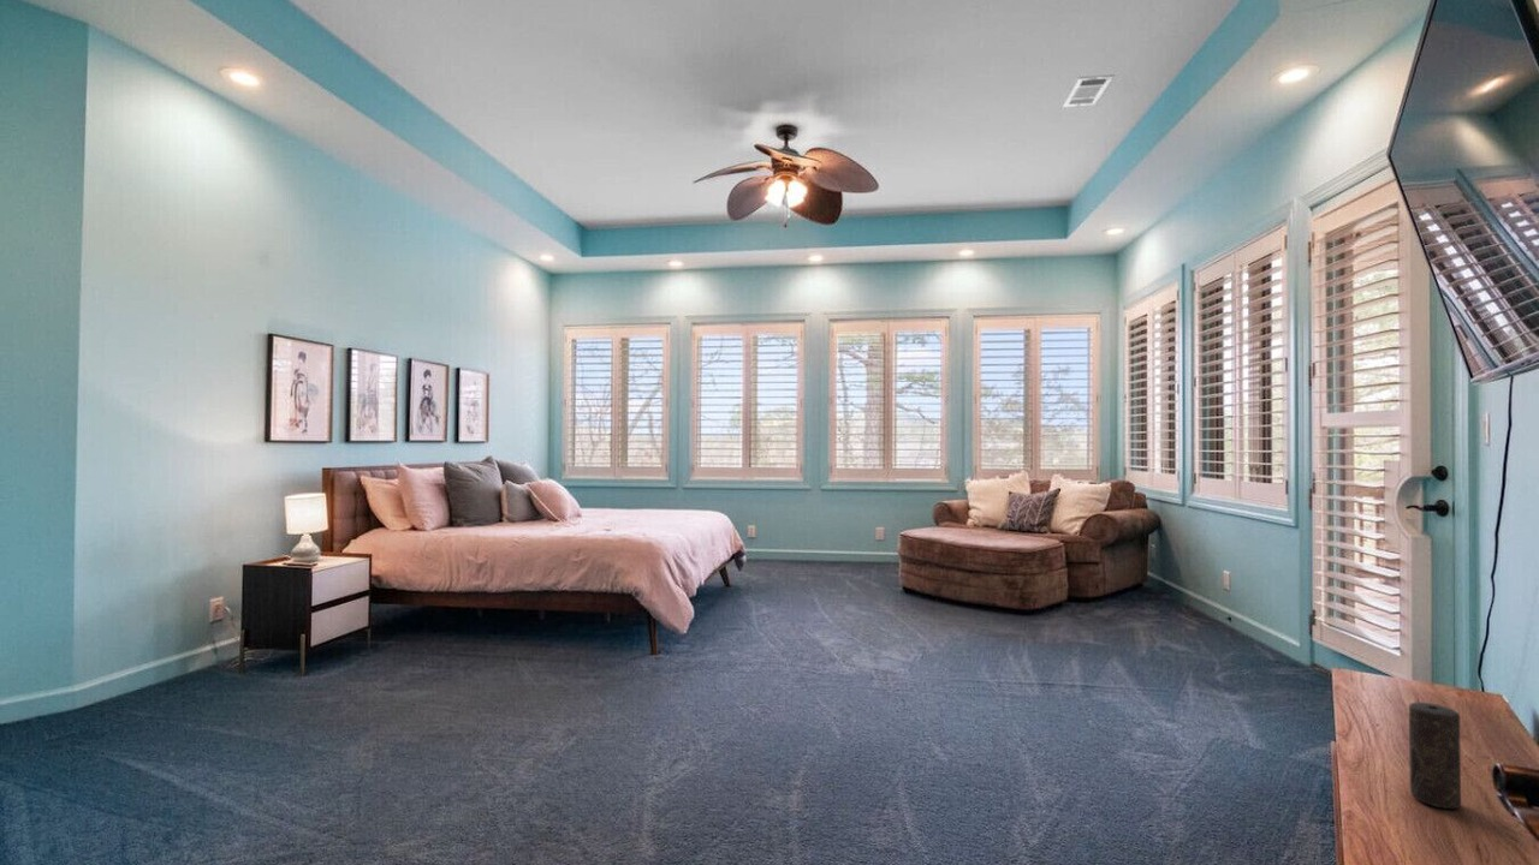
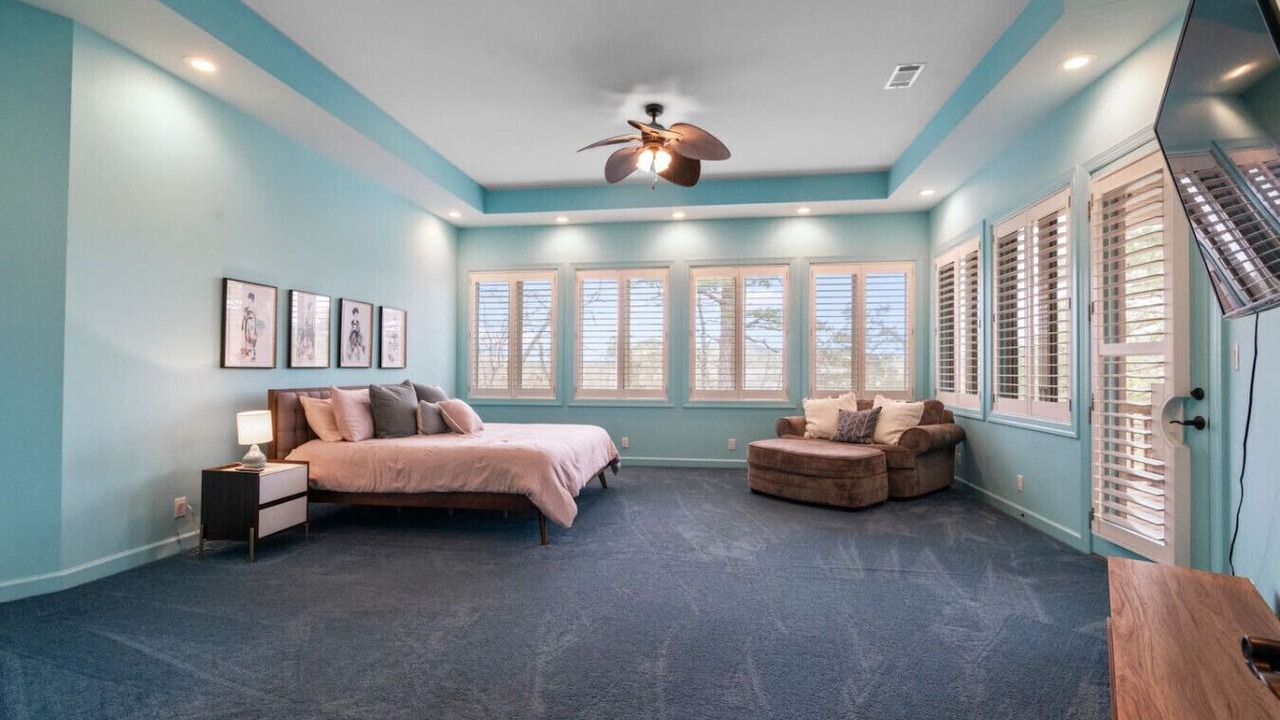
- candle [1408,702,1462,810]
